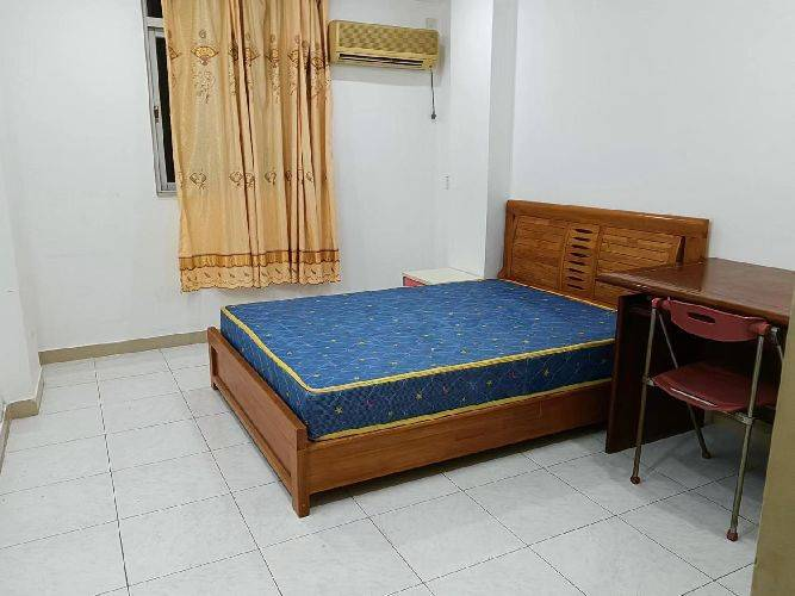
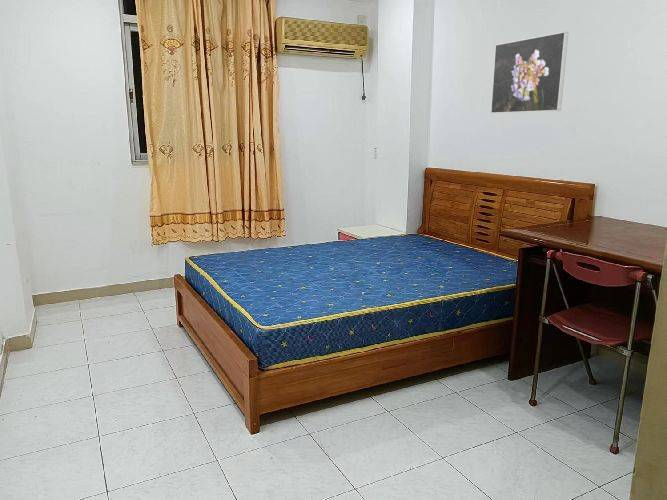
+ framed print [490,31,569,114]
